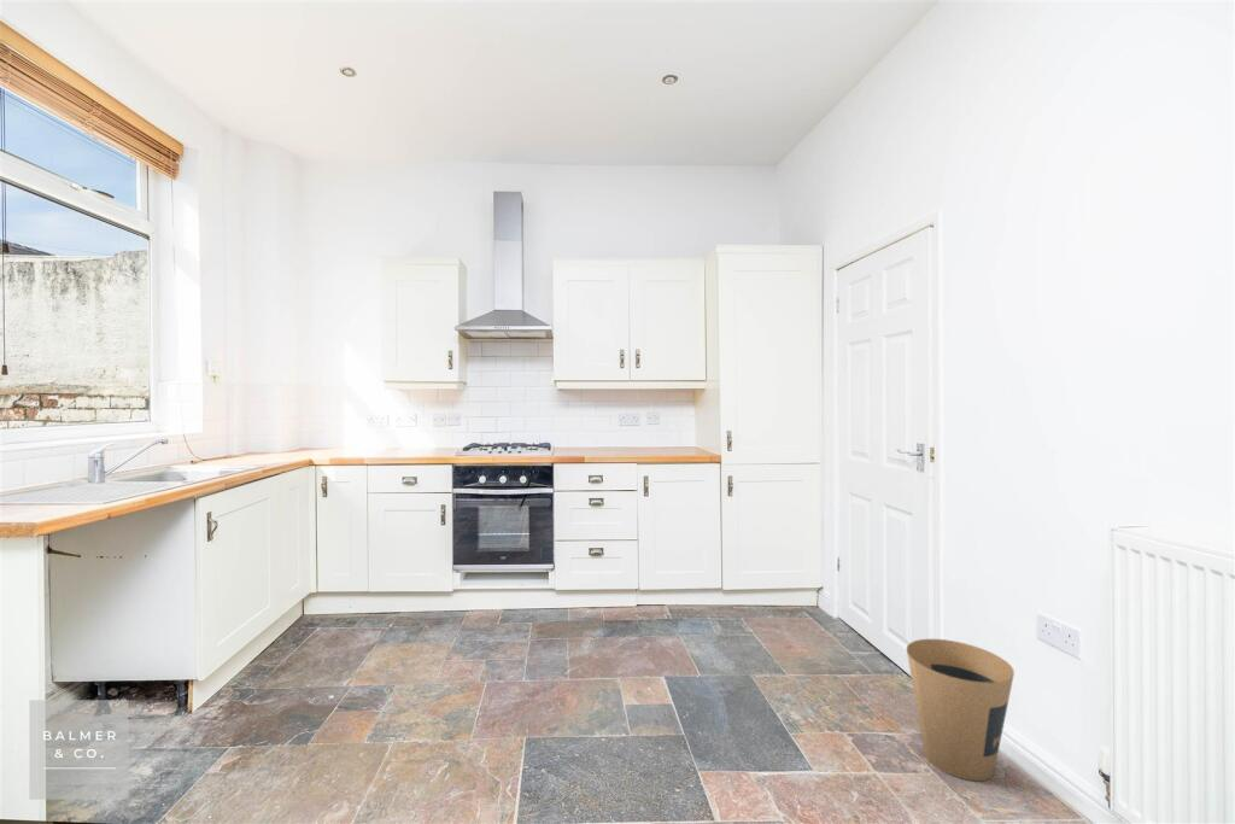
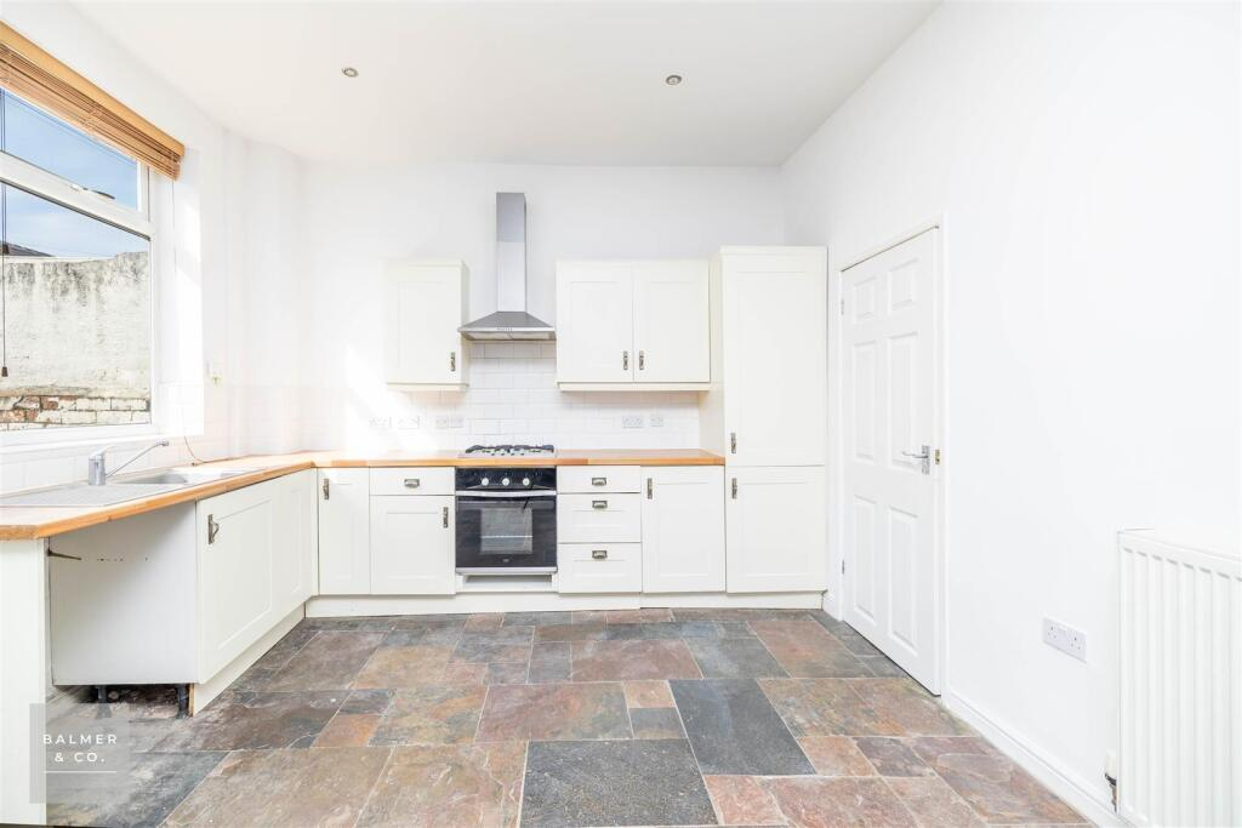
- trash can [906,638,1015,782]
